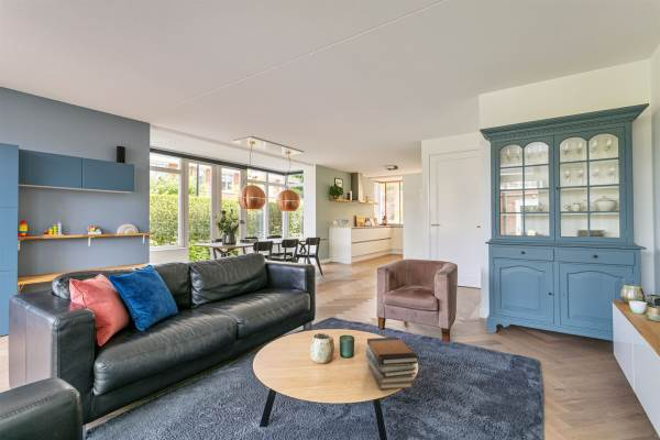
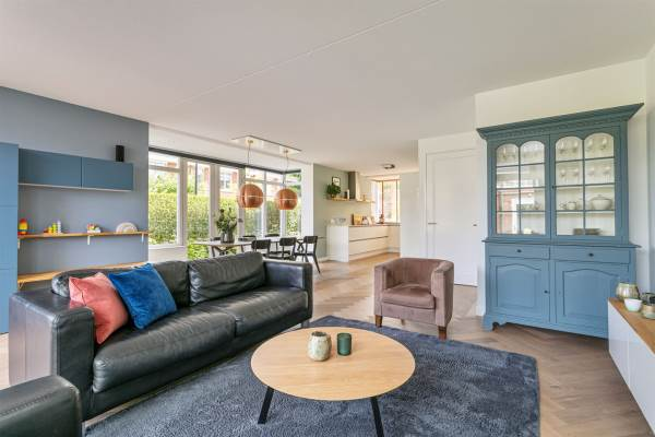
- book stack [365,336,419,391]
